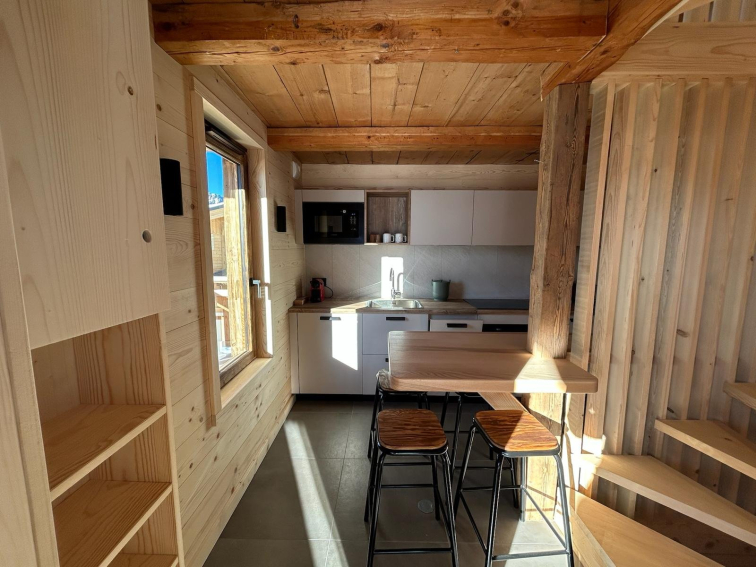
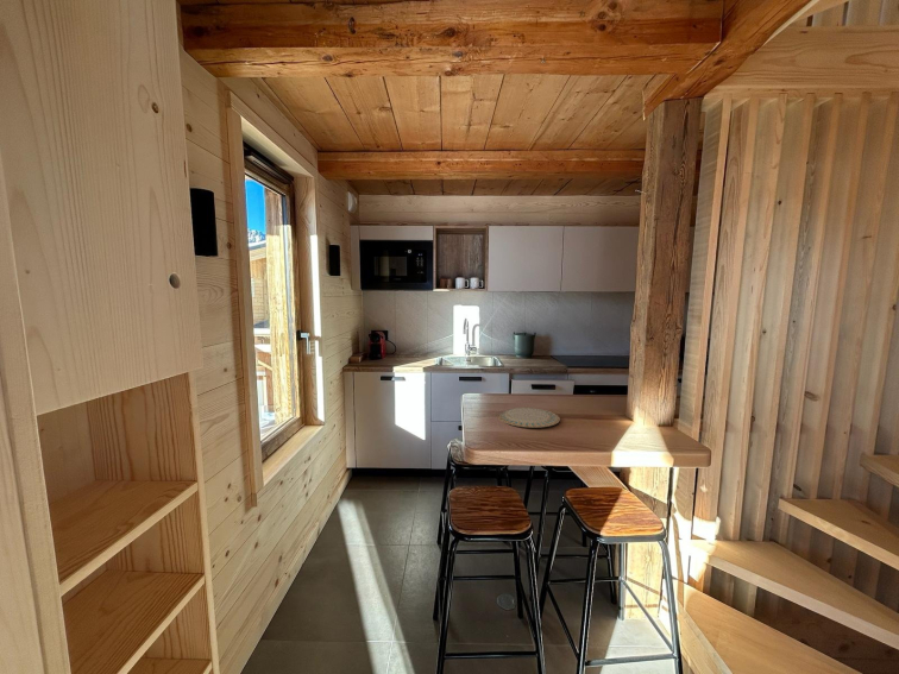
+ chinaware [497,405,561,429]
